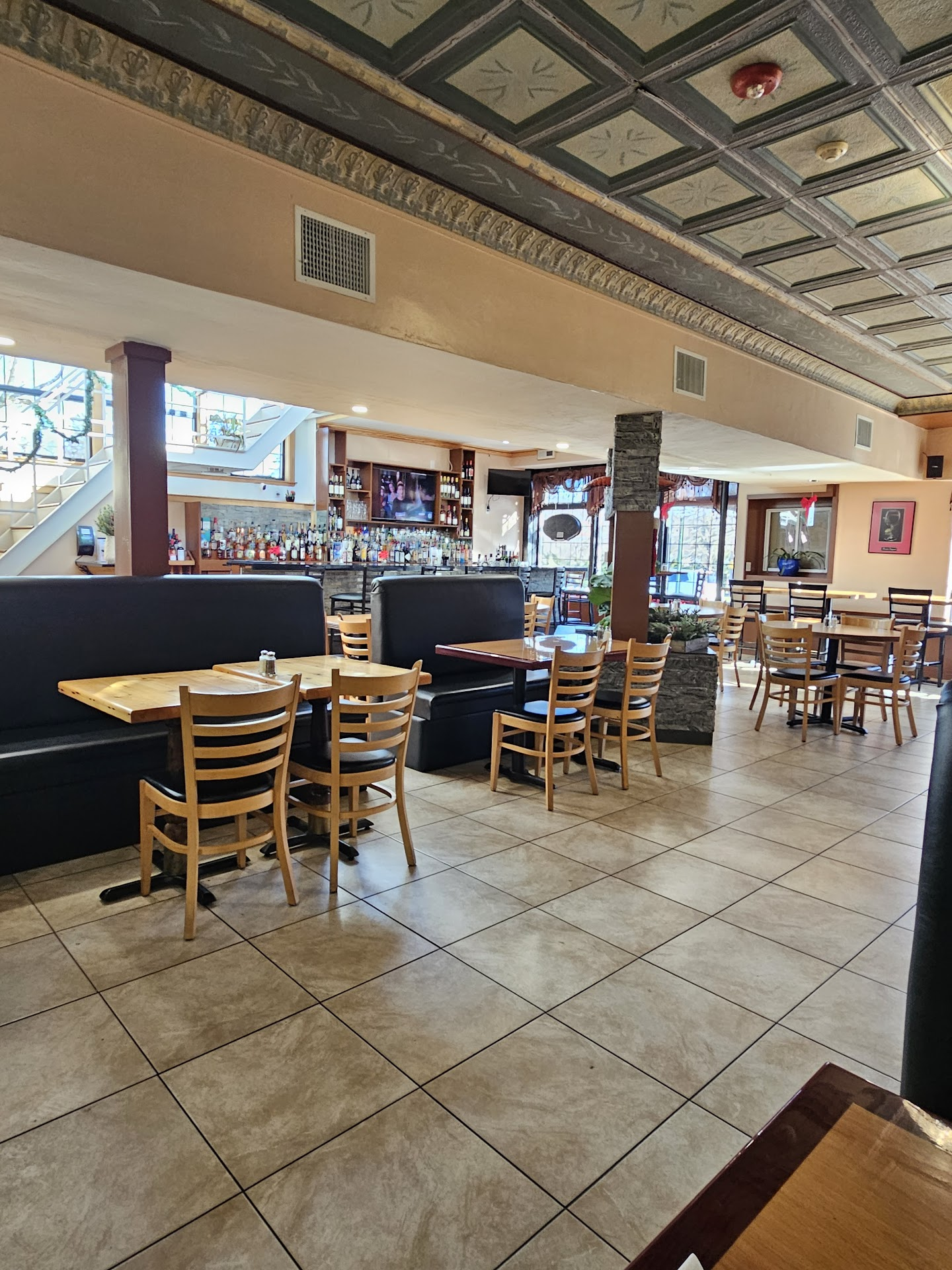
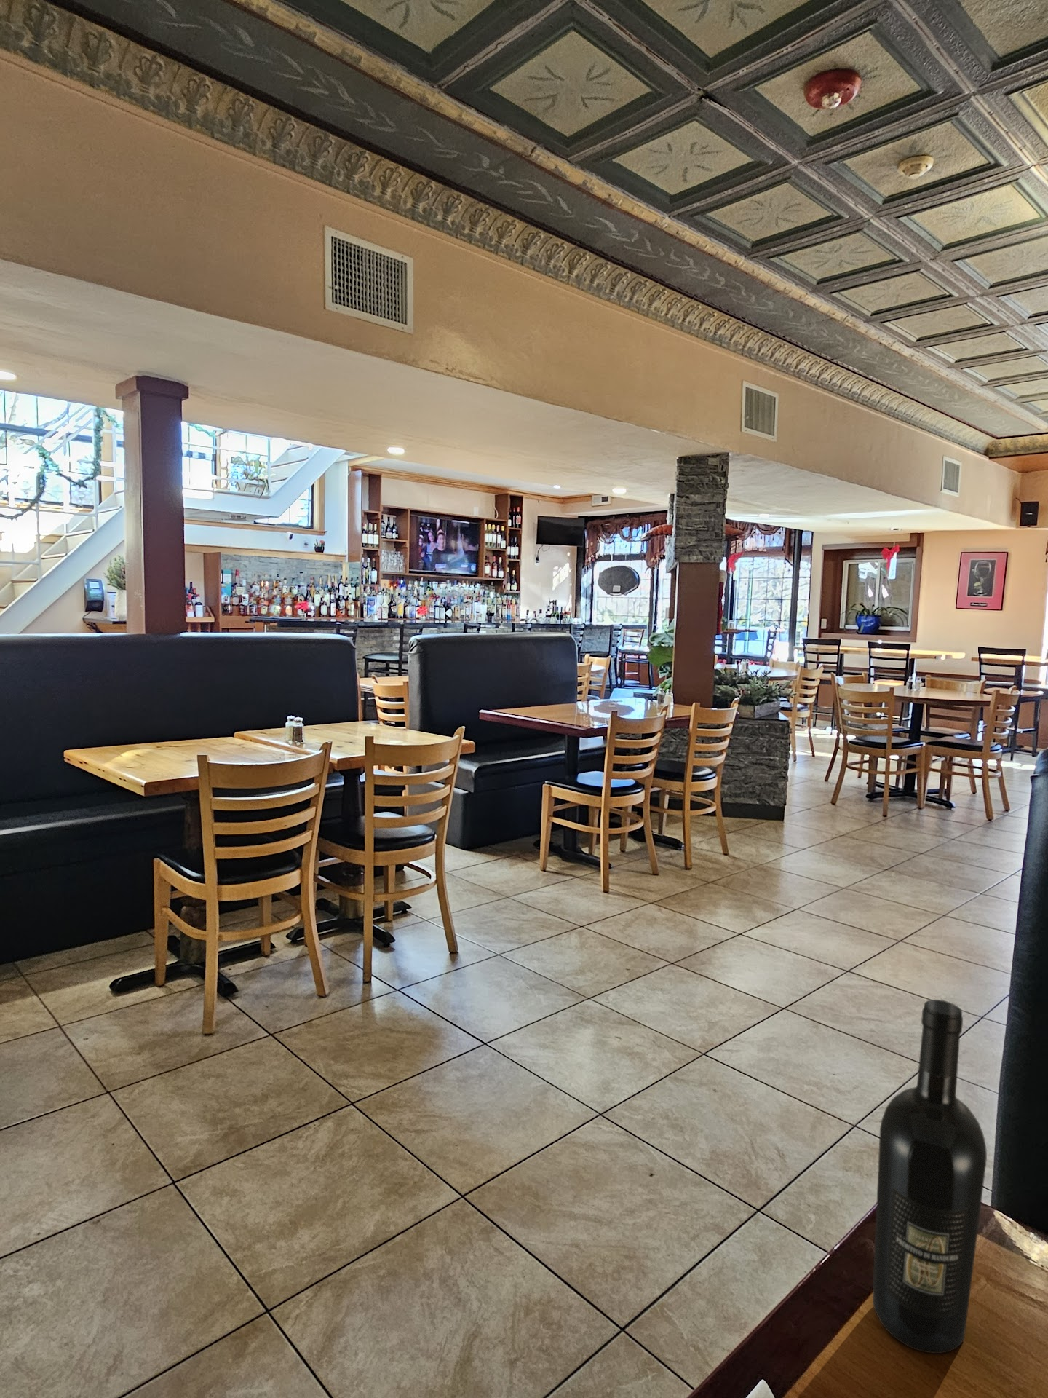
+ wine bottle [872,1000,987,1354]
